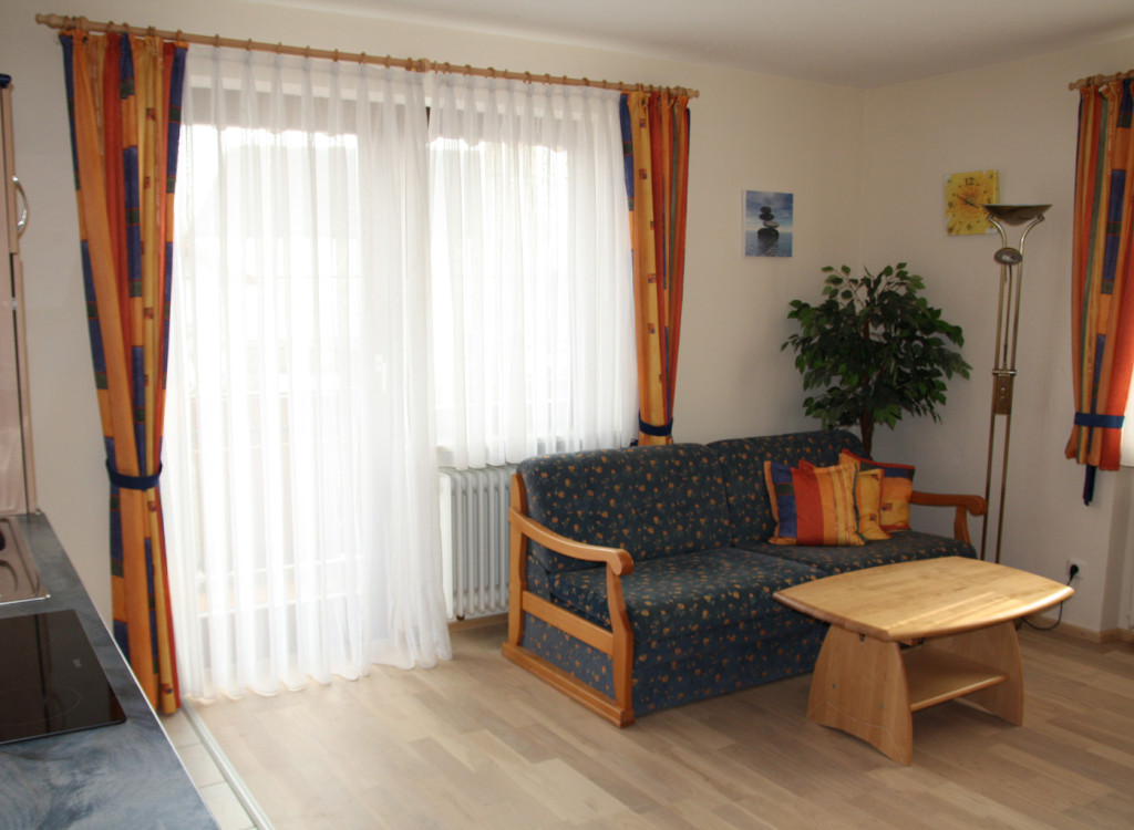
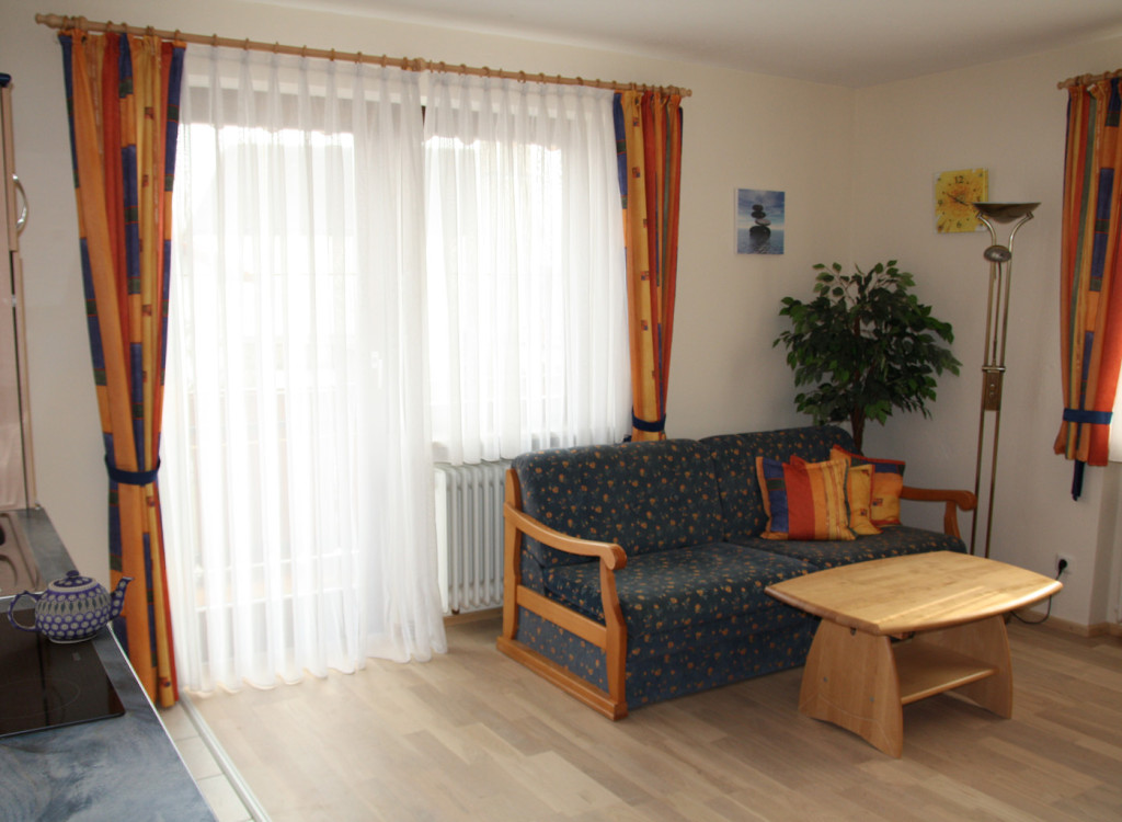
+ teapot [7,569,136,644]
